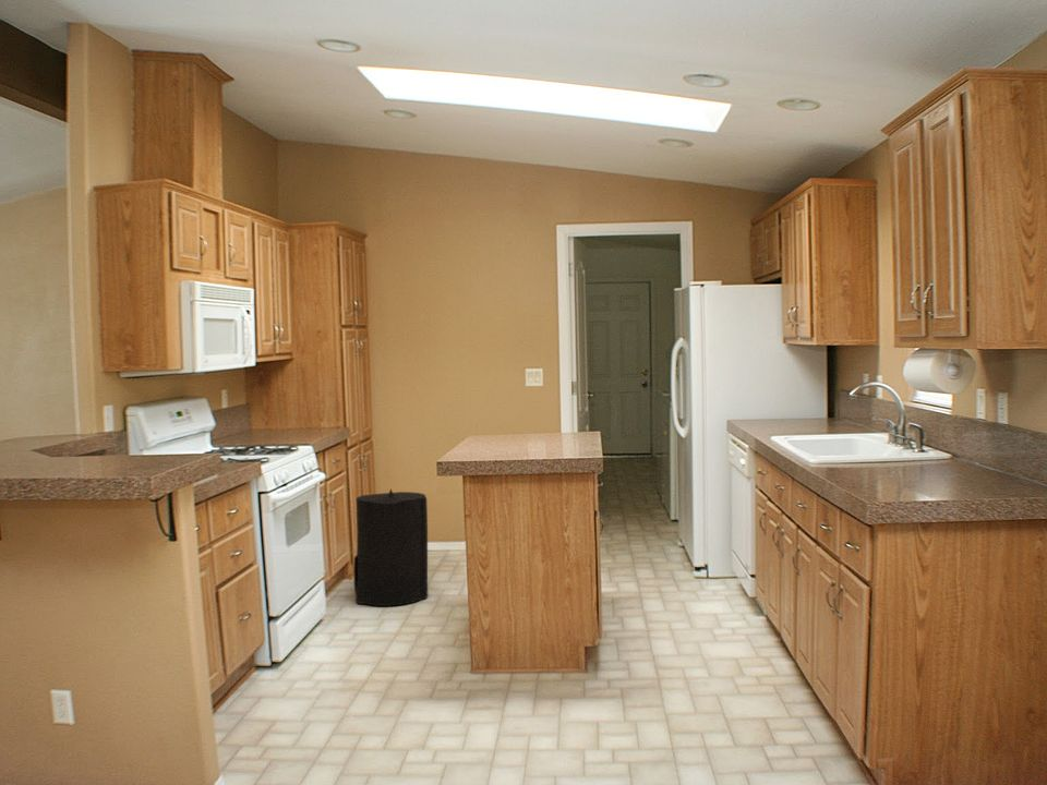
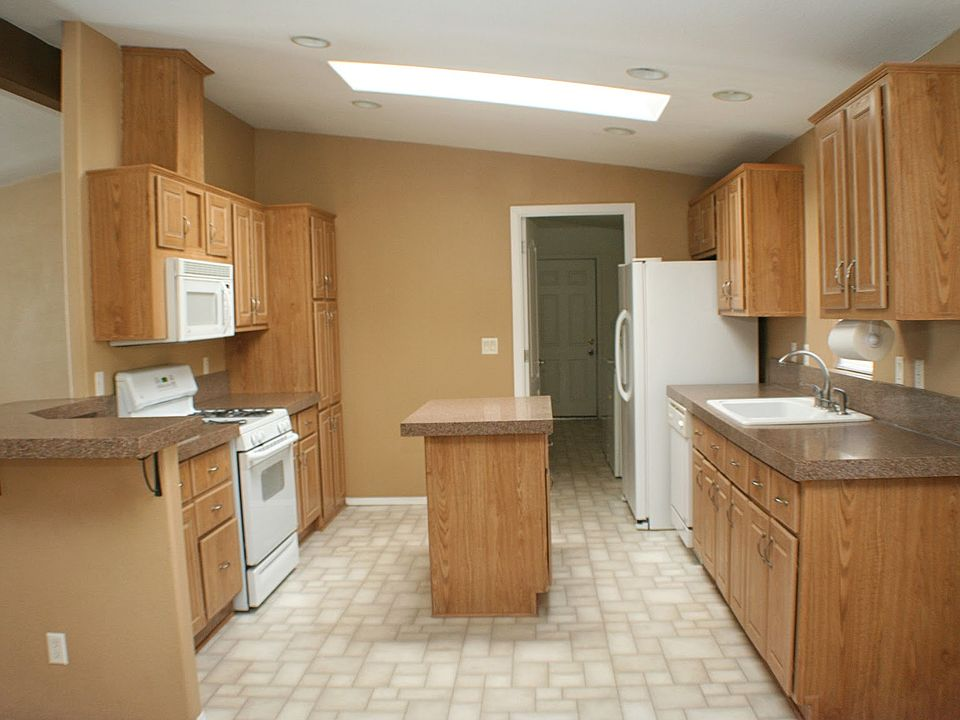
- trash can [353,487,429,607]
